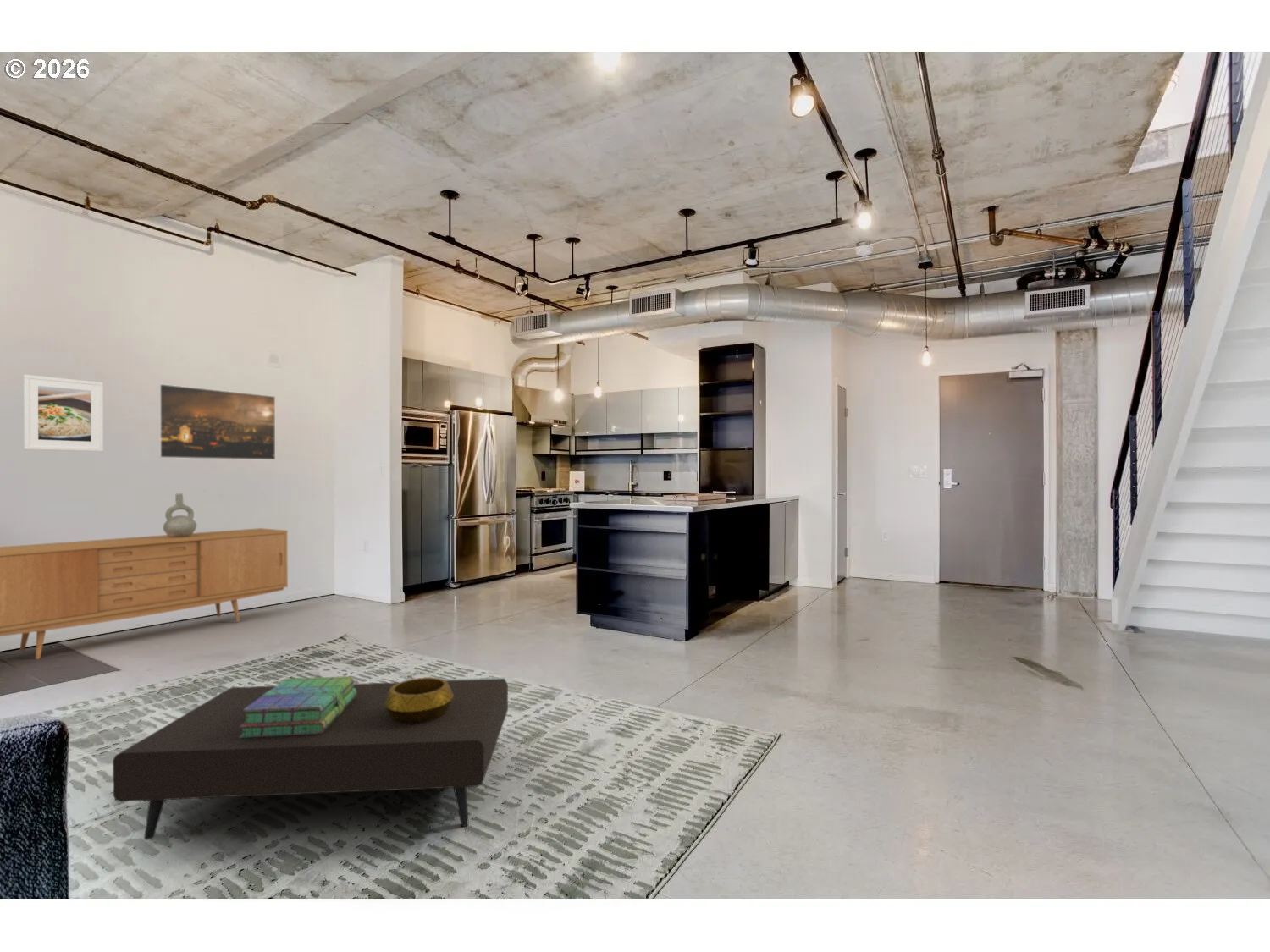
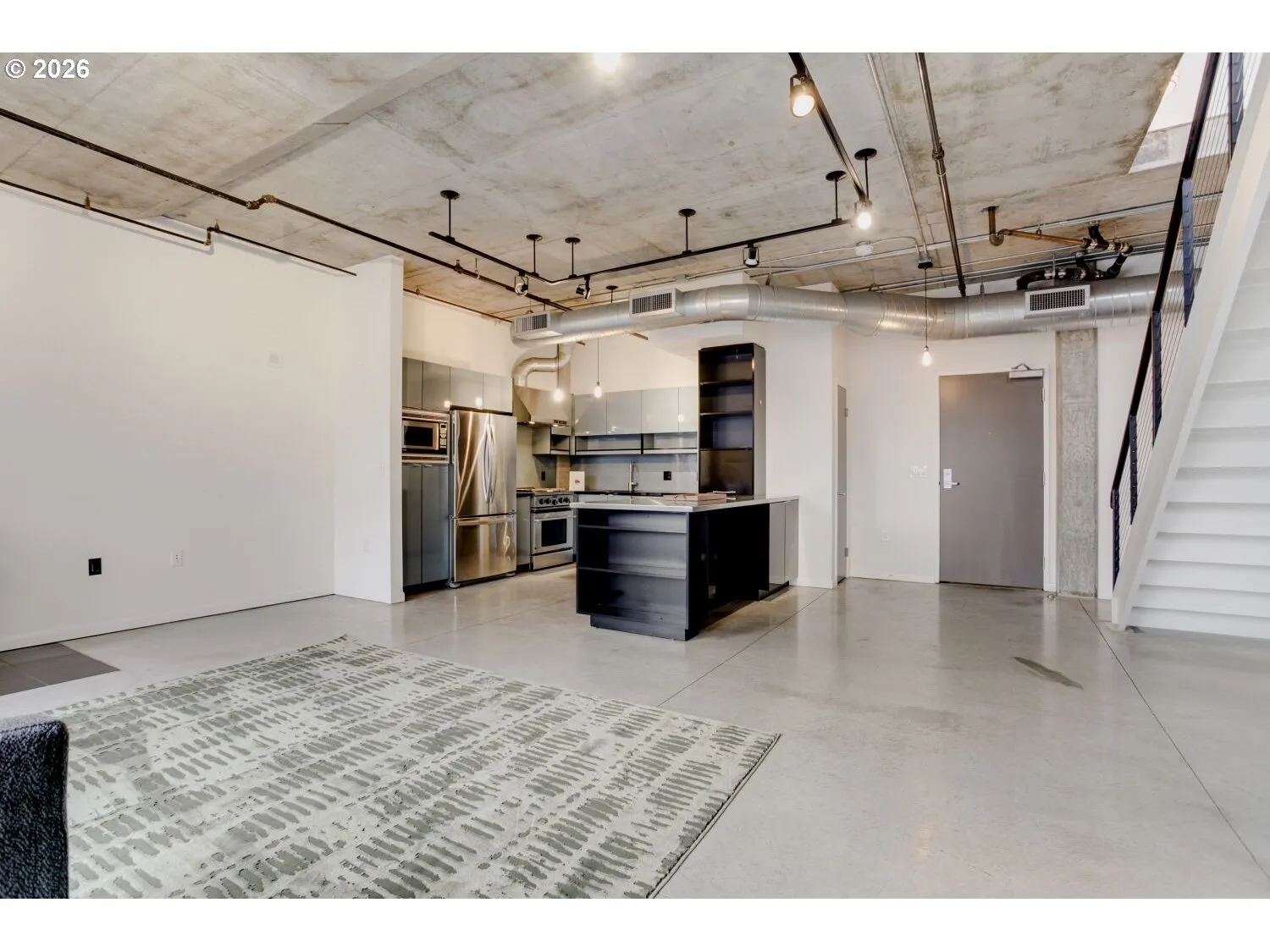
- stack of books [239,675,356,738]
- decorative vase [162,493,197,537]
- sideboard [0,527,289,660]
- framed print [157,383,276,460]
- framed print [23,374,104,452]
- coffee table [112,677,509,841]
- decorative bowl [384,676,454,724]
